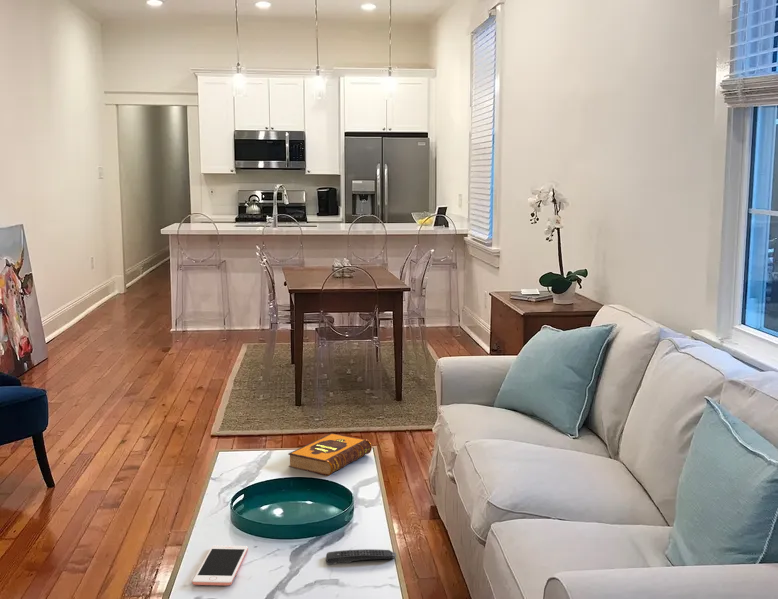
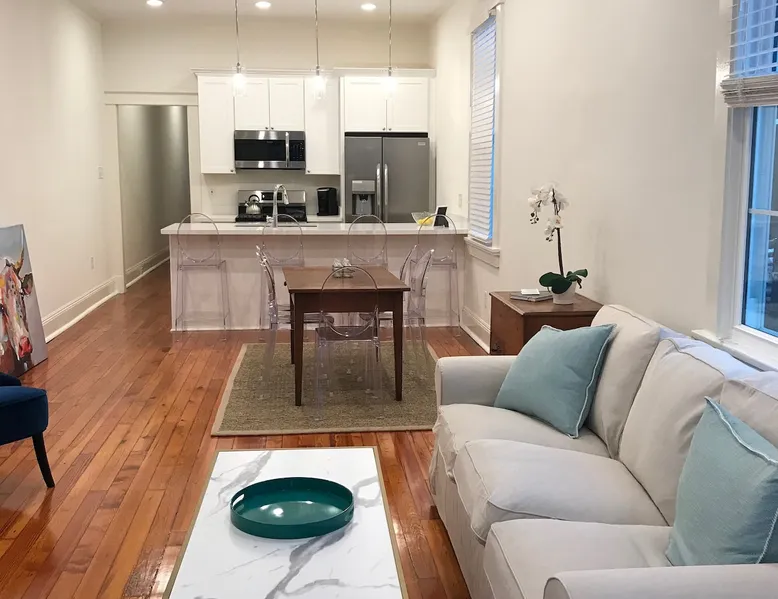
- hardback book [287,432,373,477]
- cell phone [191,544,249,586]
- remote control [325,548,397,566]
